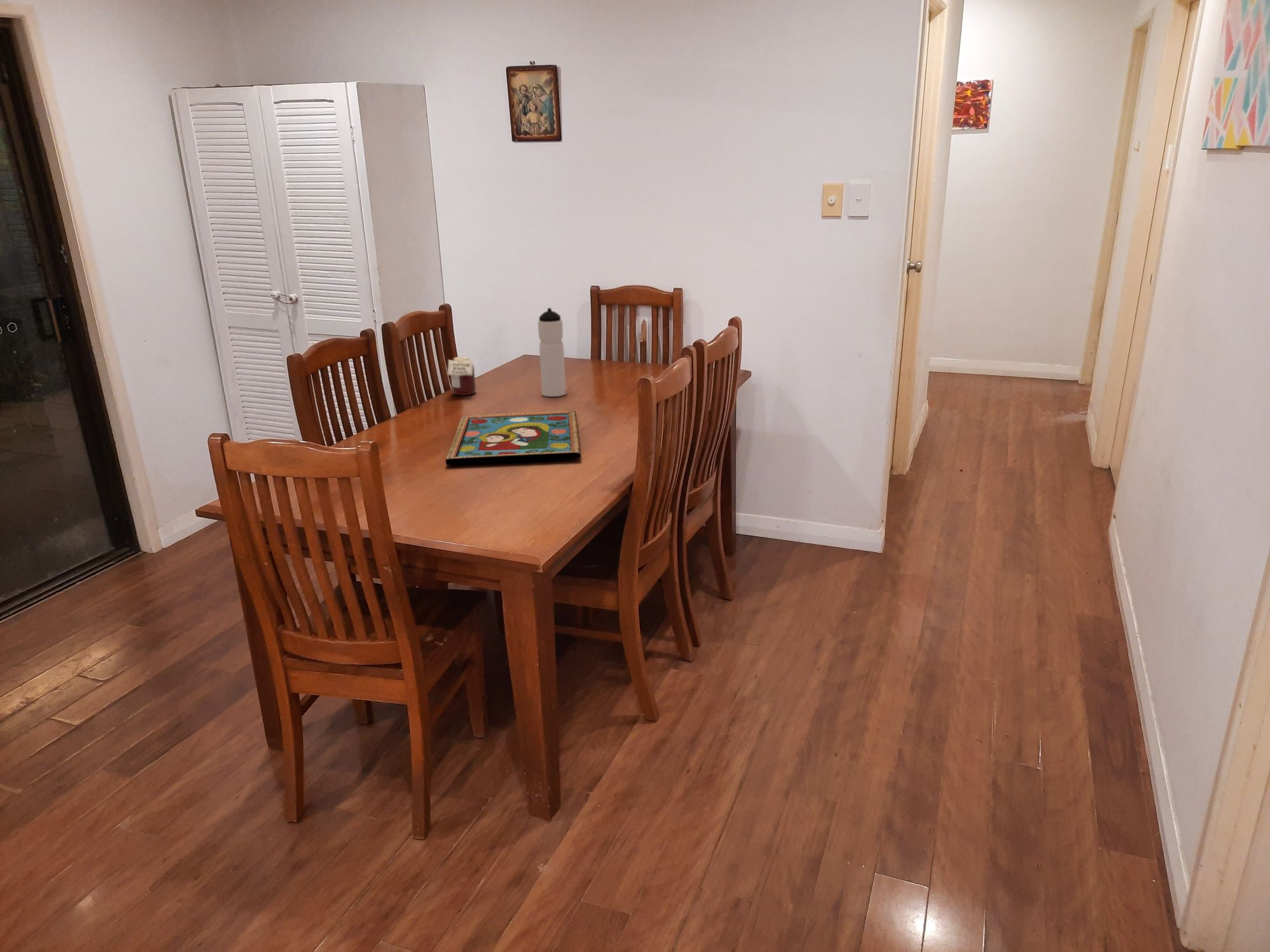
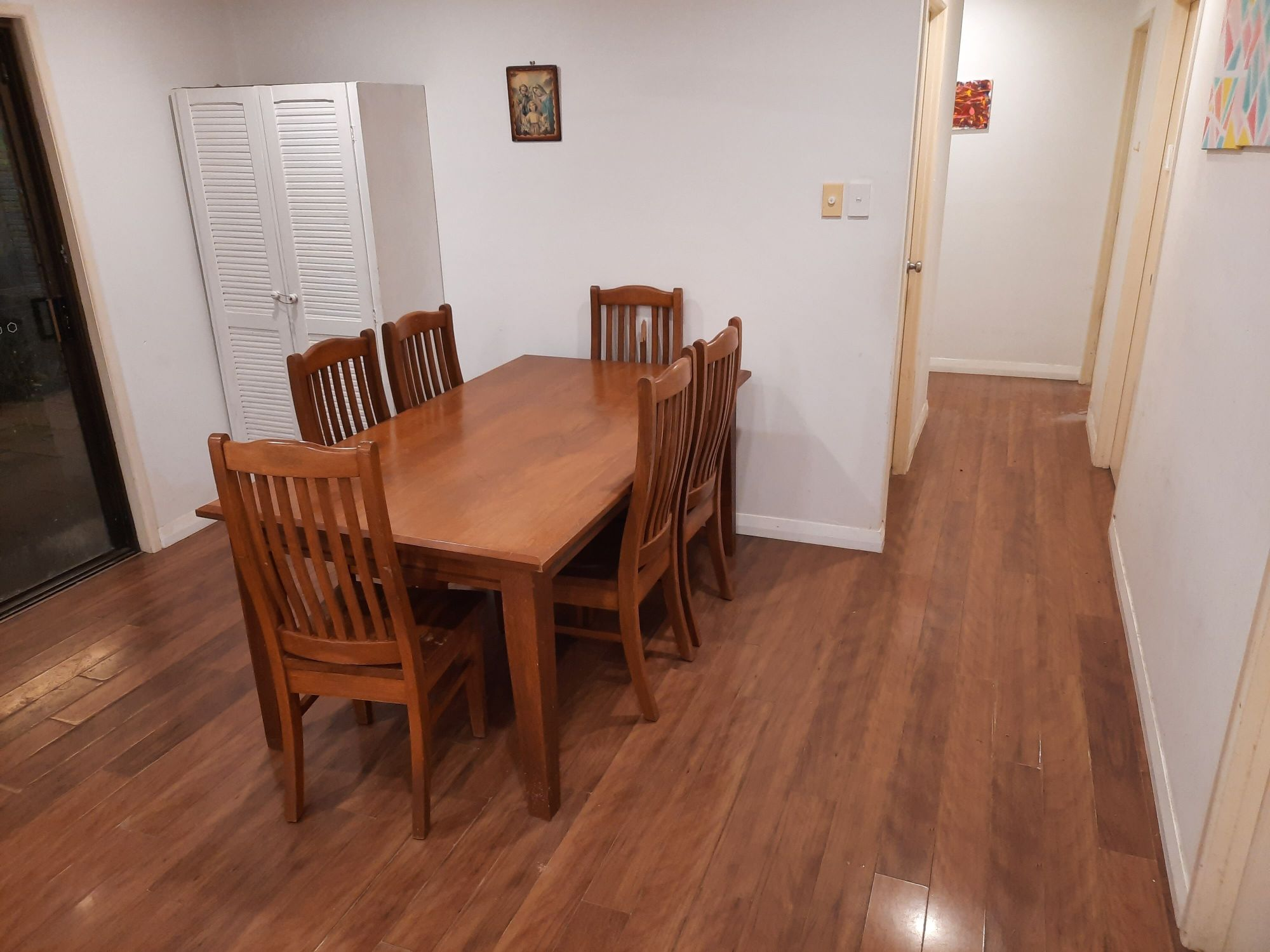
- water bottle [537,307,566,397]
- framed painting [445,410,581,465]
- jar [447,356,476,396]
